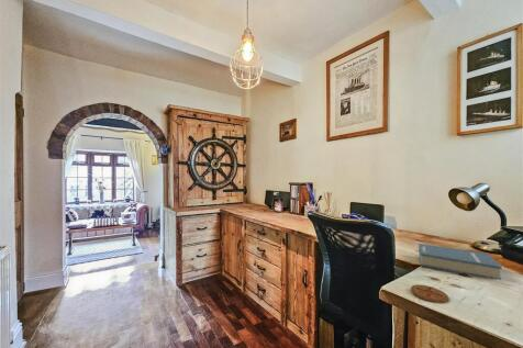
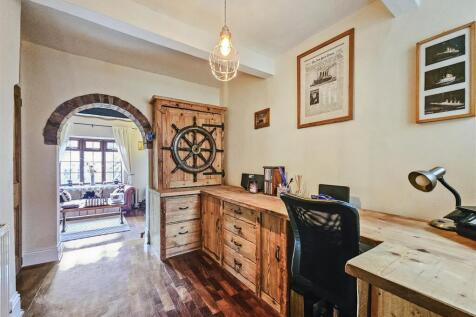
- coaster [410,283,450,304]
- hardback book [418,243,503,281]
